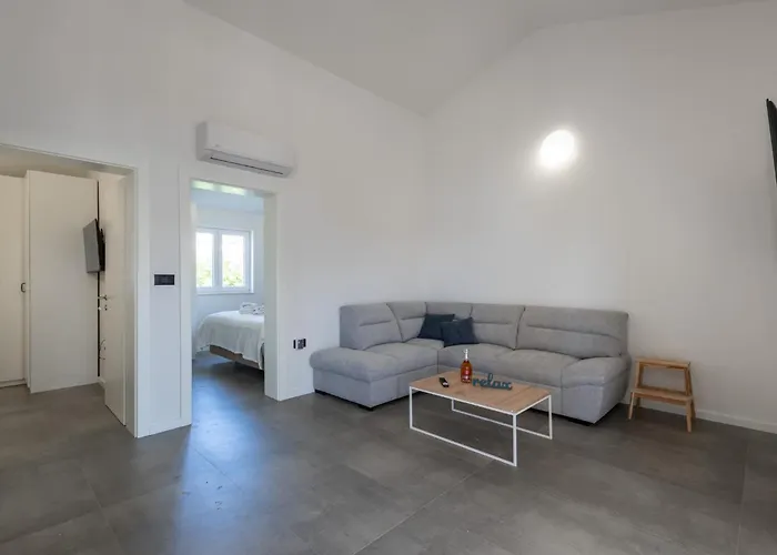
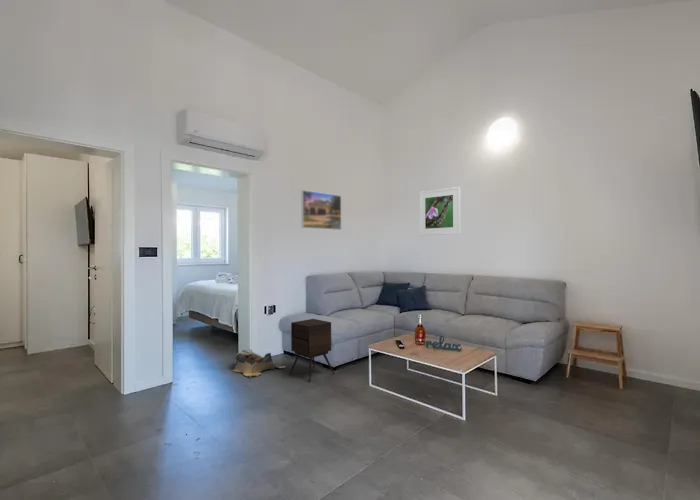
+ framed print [418,186,461,237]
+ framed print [300,189,342,231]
+ side table [289,318,335,383]
+ bag [232,348,287,379]
